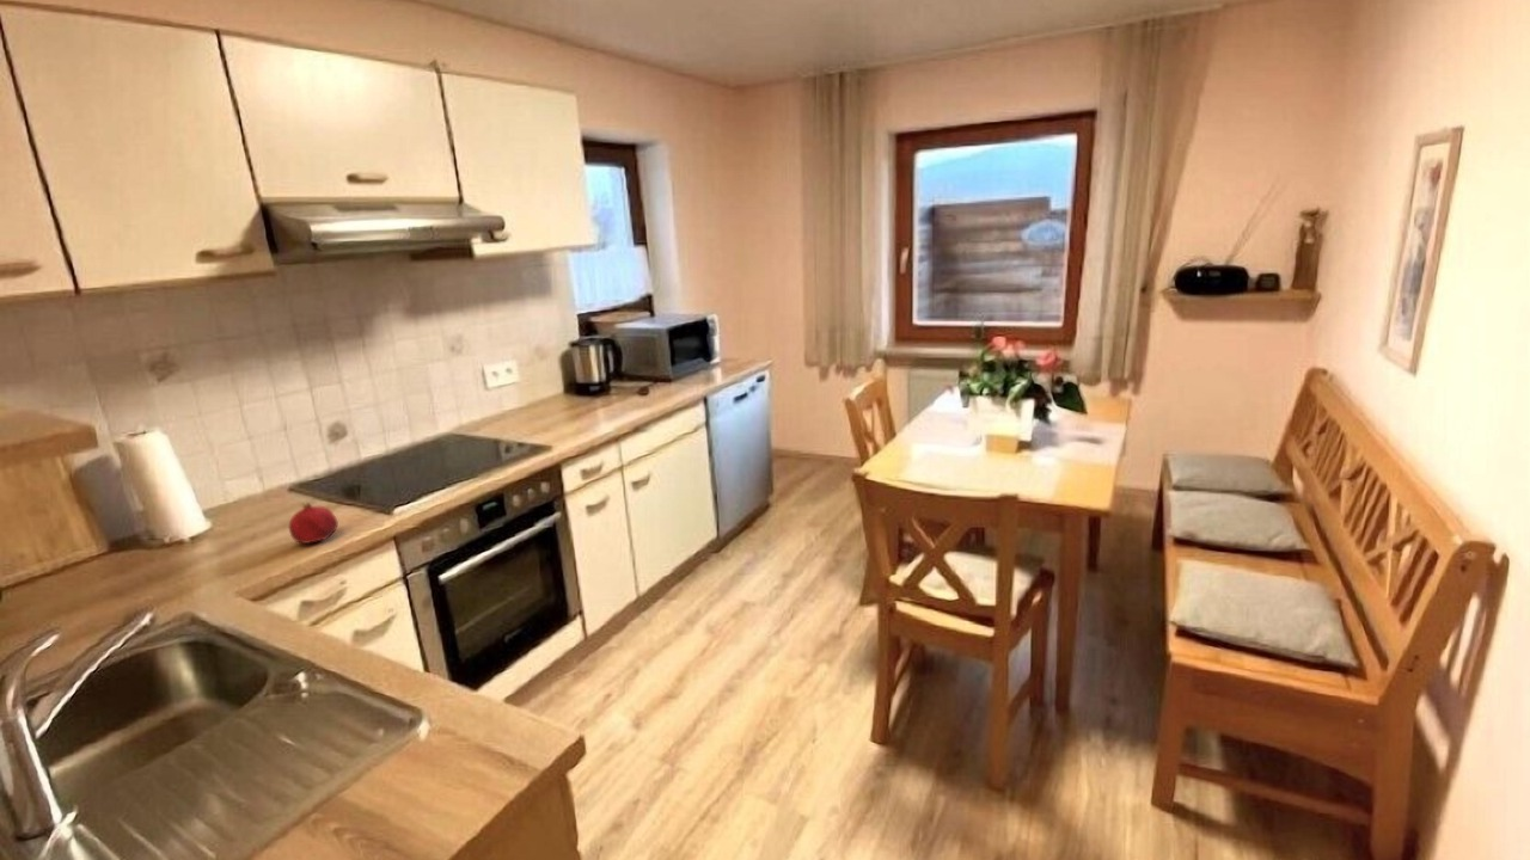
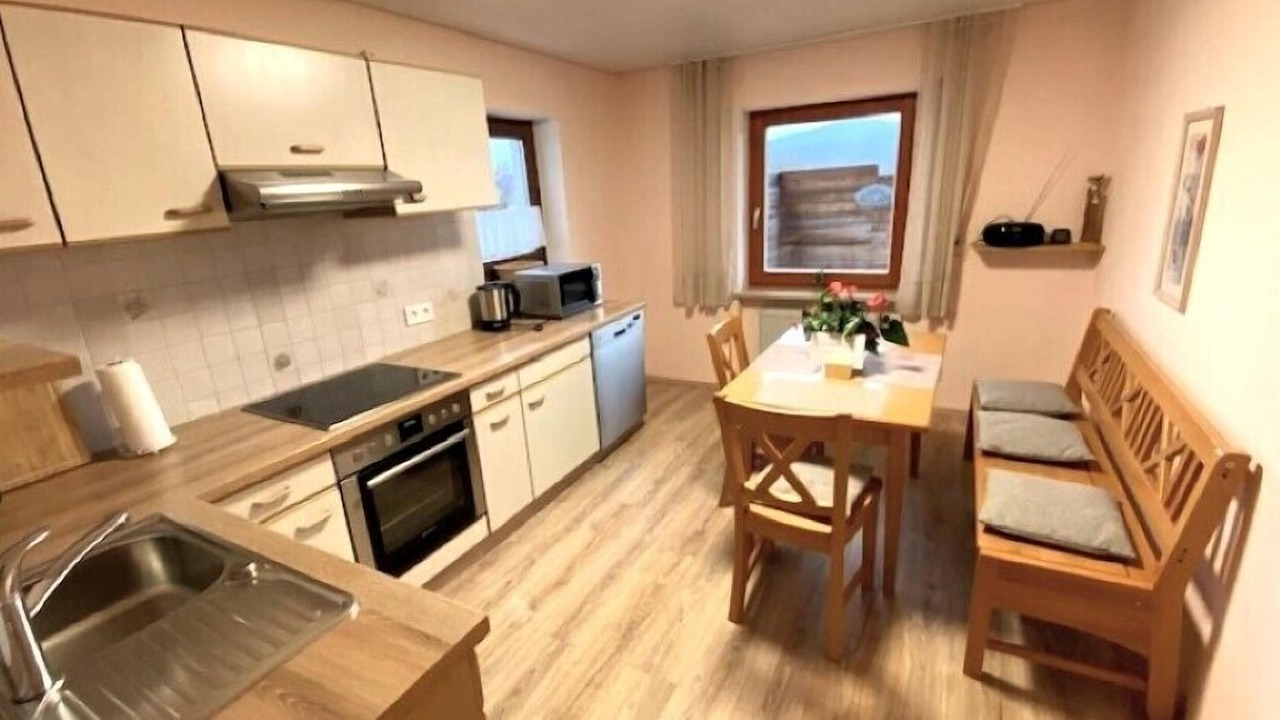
- fruit [288,502,339,545]
